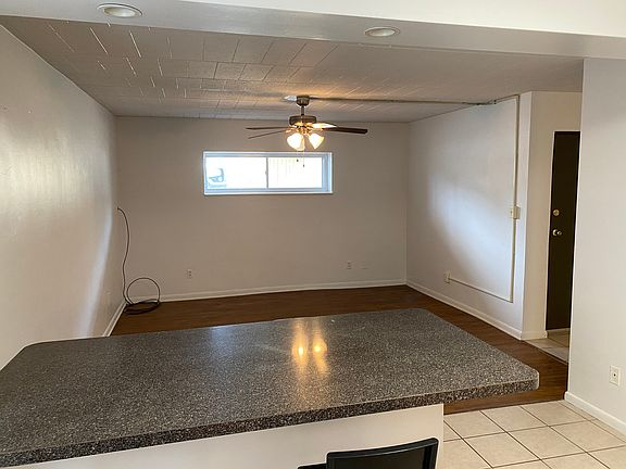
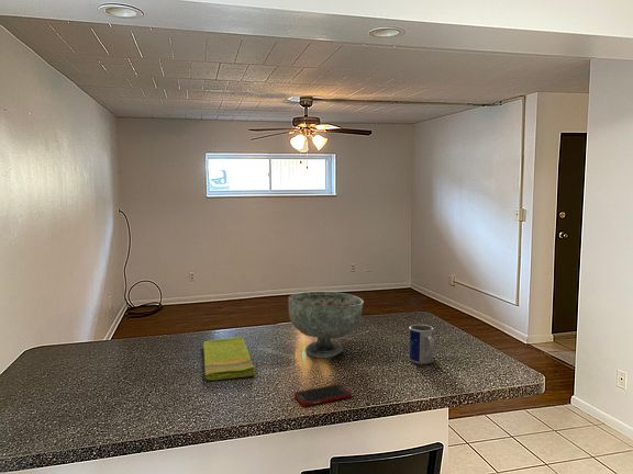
+ decorative bowl [287,291,365,359]
+ dish towel [202,335,256,381]
+ cell phone [293,383,352,407]
+ mug [408,324,435,365]
